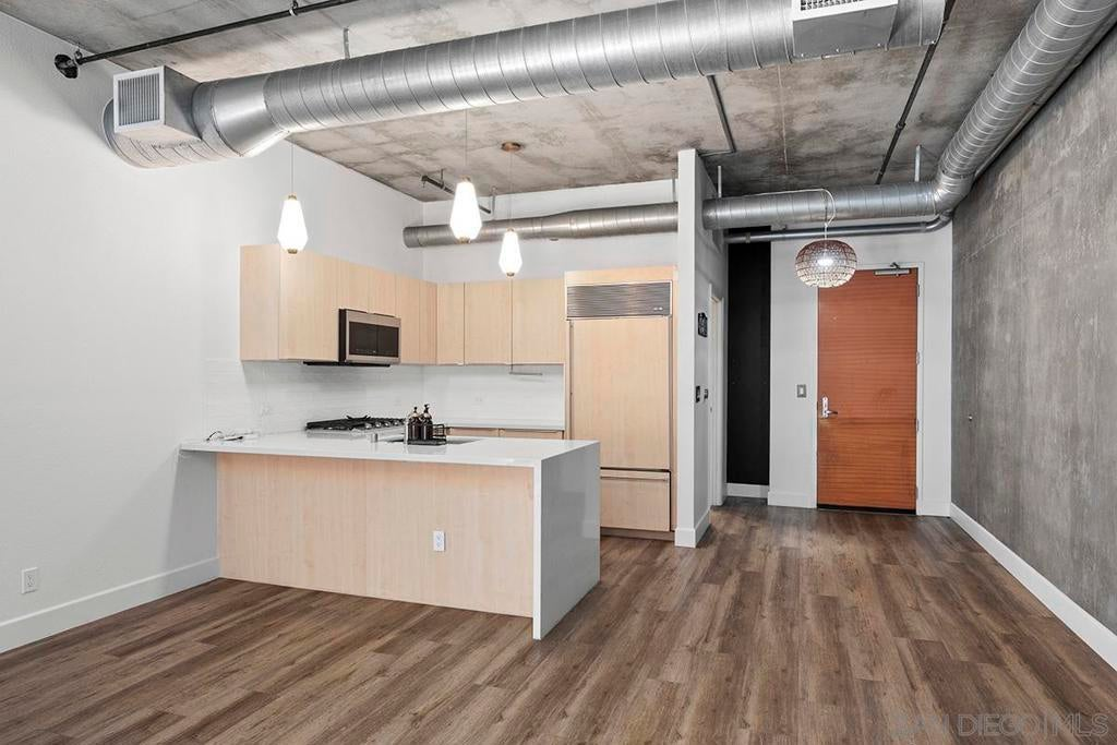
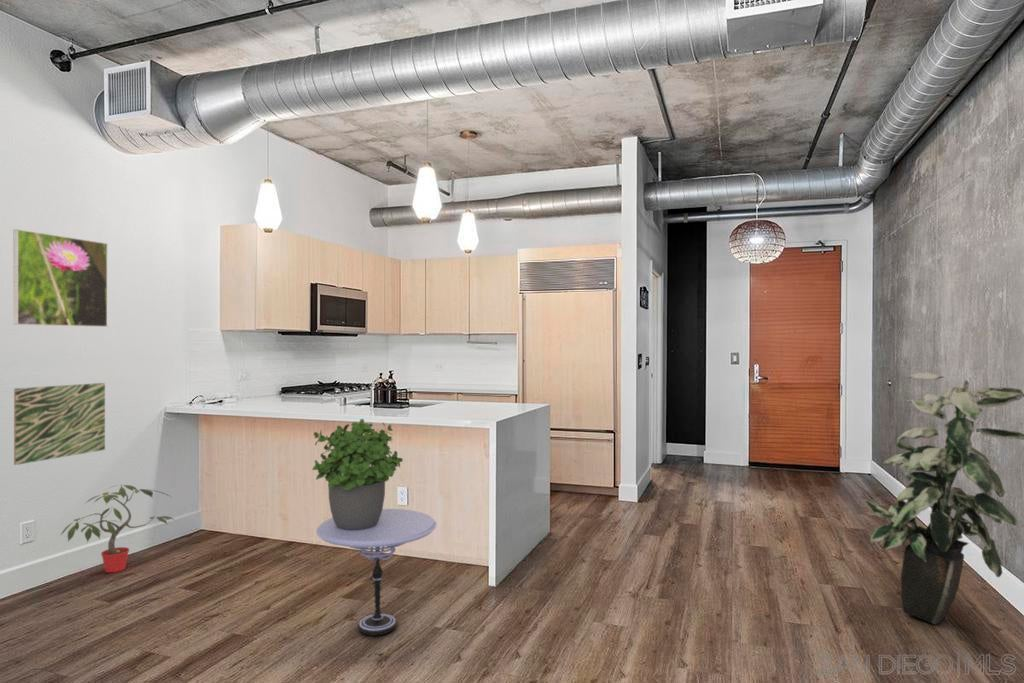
+ indoor plant [864,372,1024,626]
+ side table [315,508,437,637]
+ potted plant [60,484,174,574]
+ wall art [13,382,106,466]
+ potted plant [311,418,404,530]
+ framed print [12,228,109,328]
